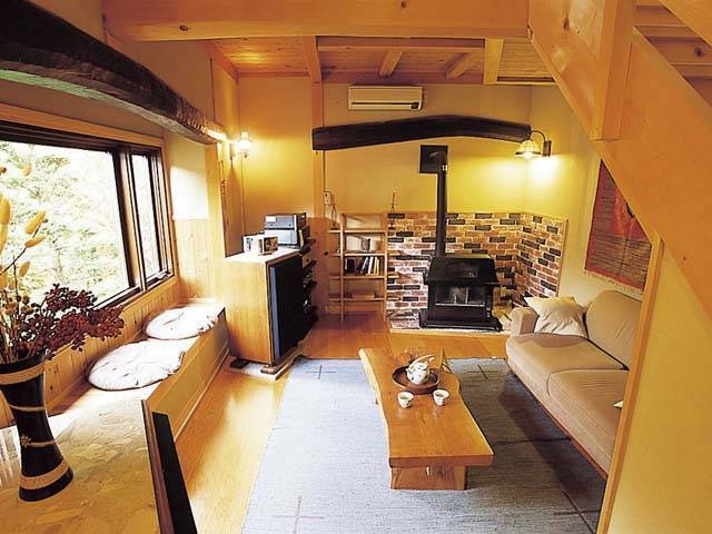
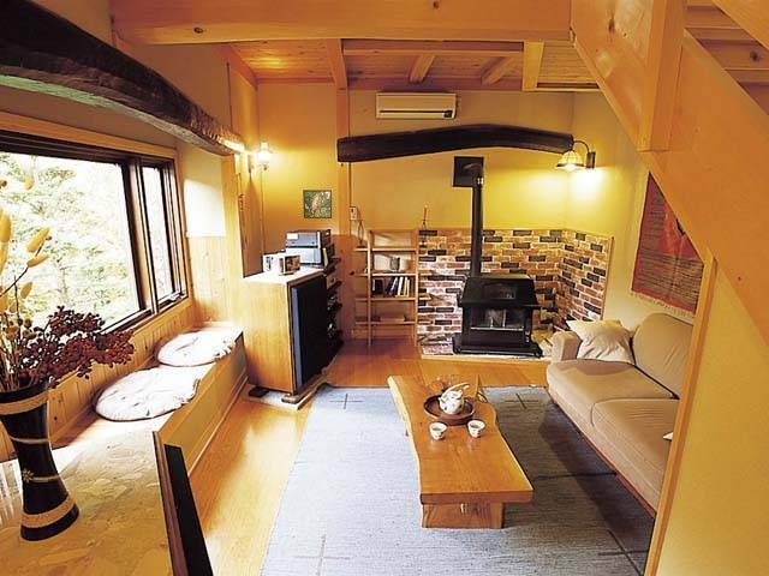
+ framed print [302,188,333,220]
